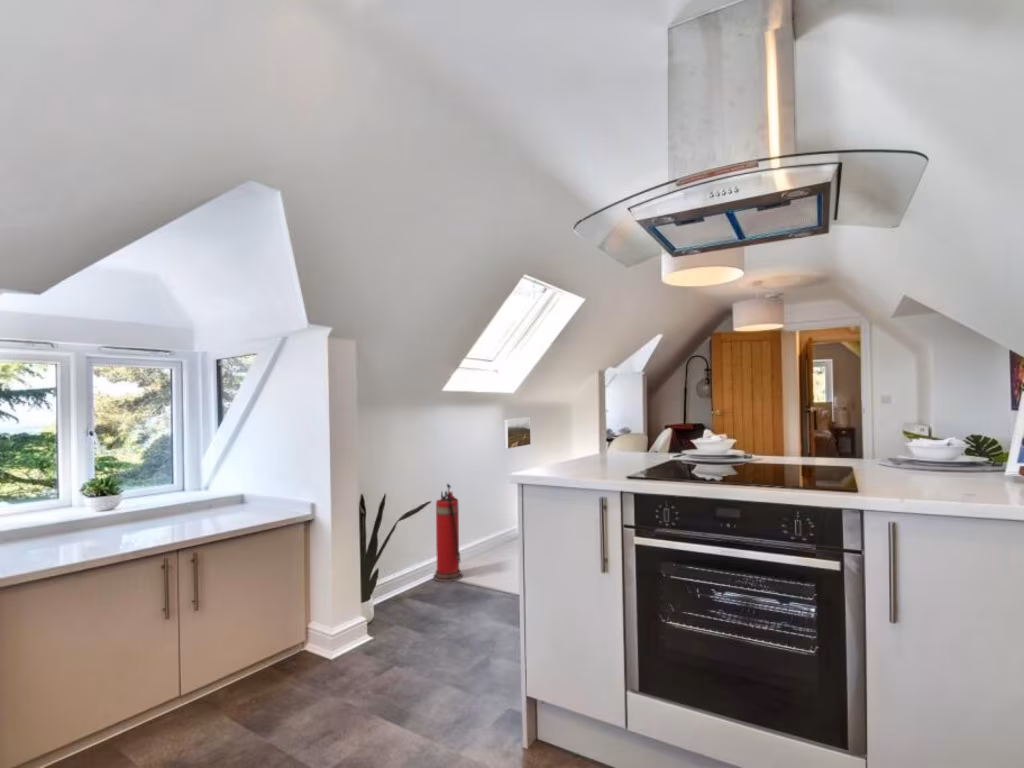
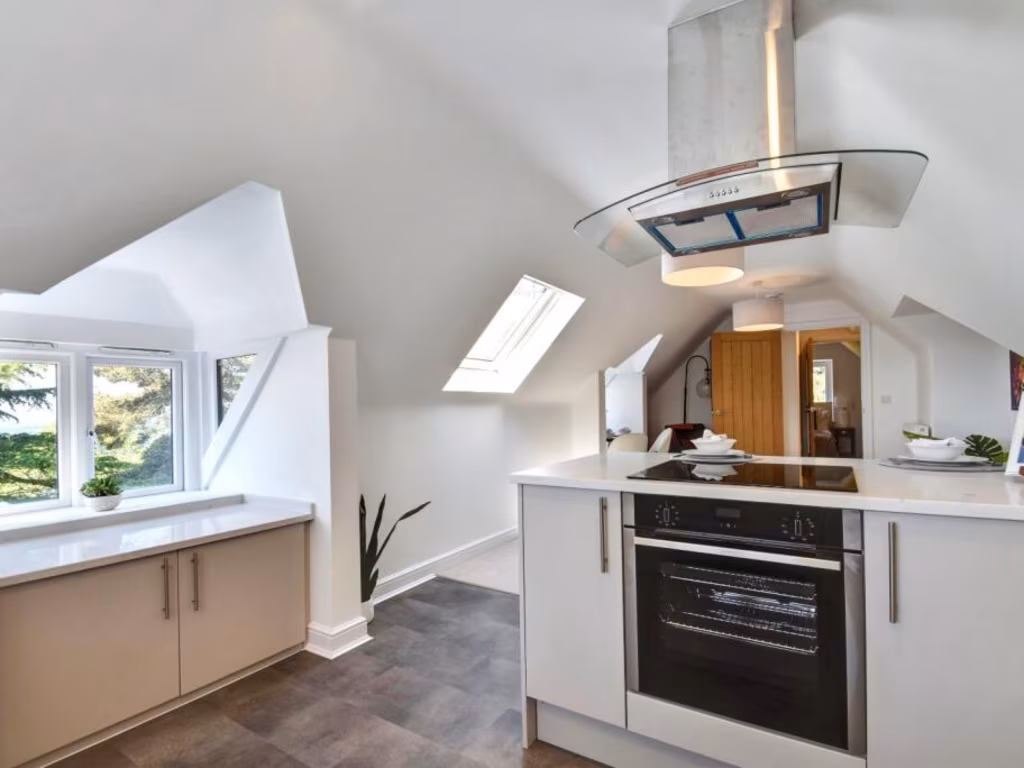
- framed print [504,416,532,450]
- fire extinguisher [432,483,464,583]
